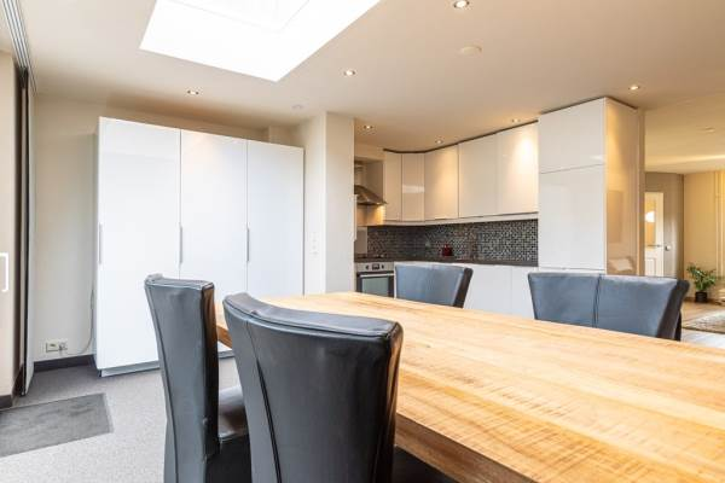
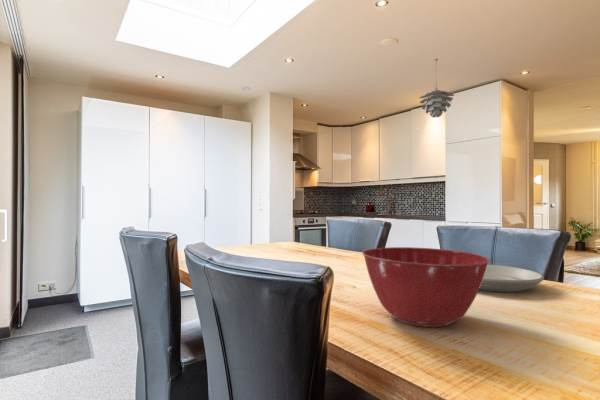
+ mixing bowl [361,246,491,328]
+ pendant light [418,58,455,118]
+ plate [479,264,545,293]
